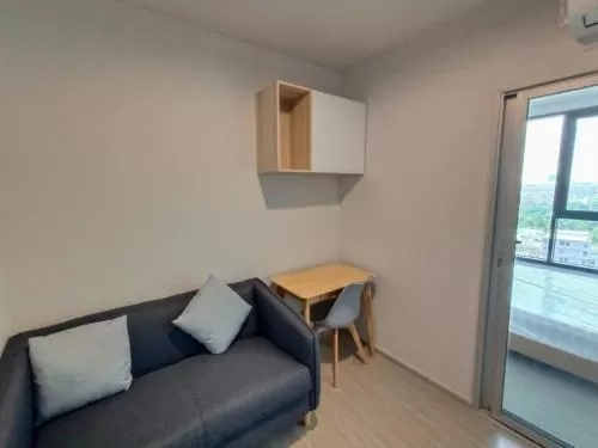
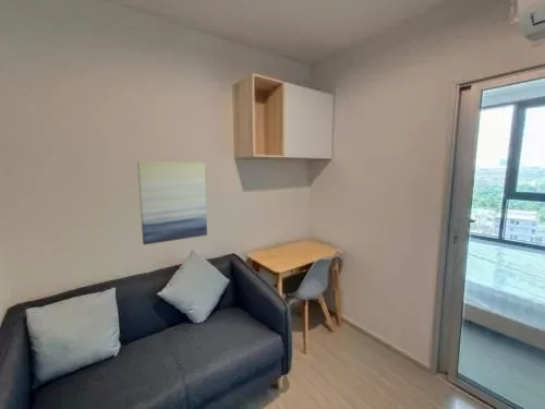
+ wall art [136,160,208,245]
